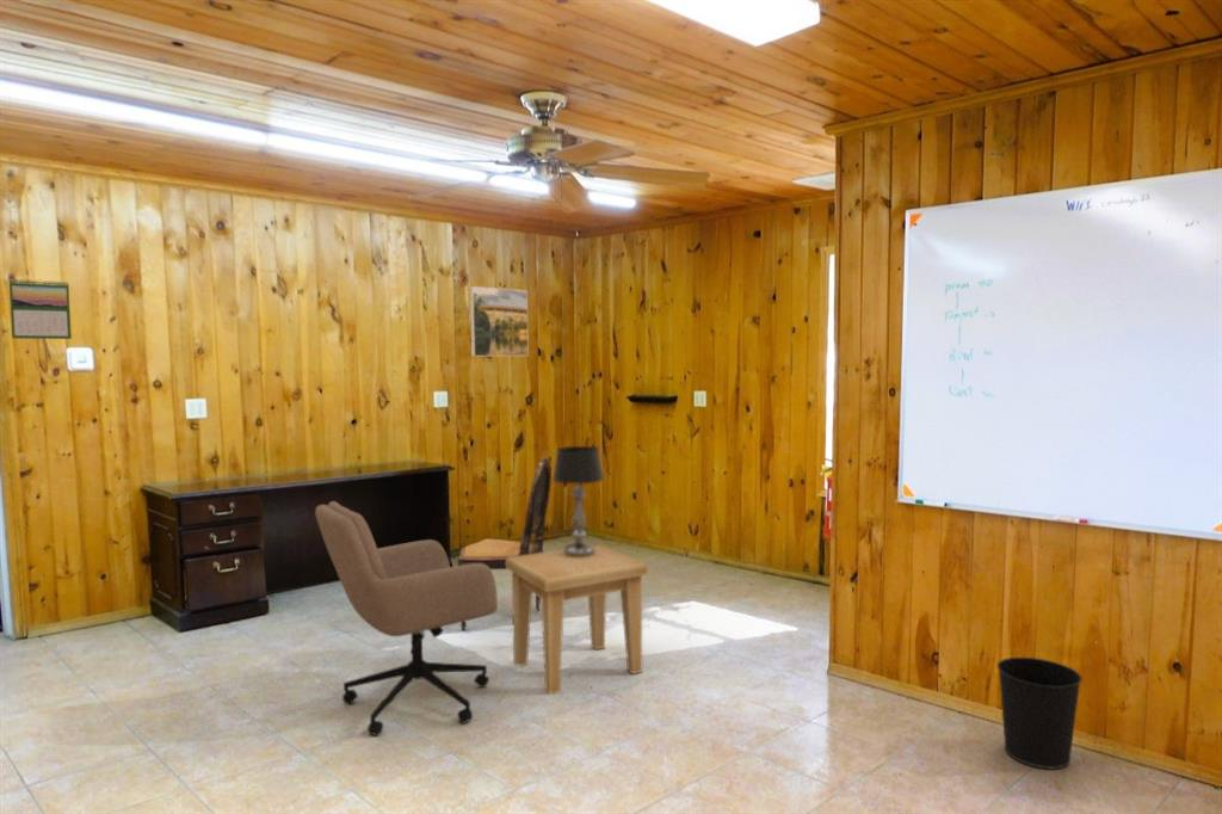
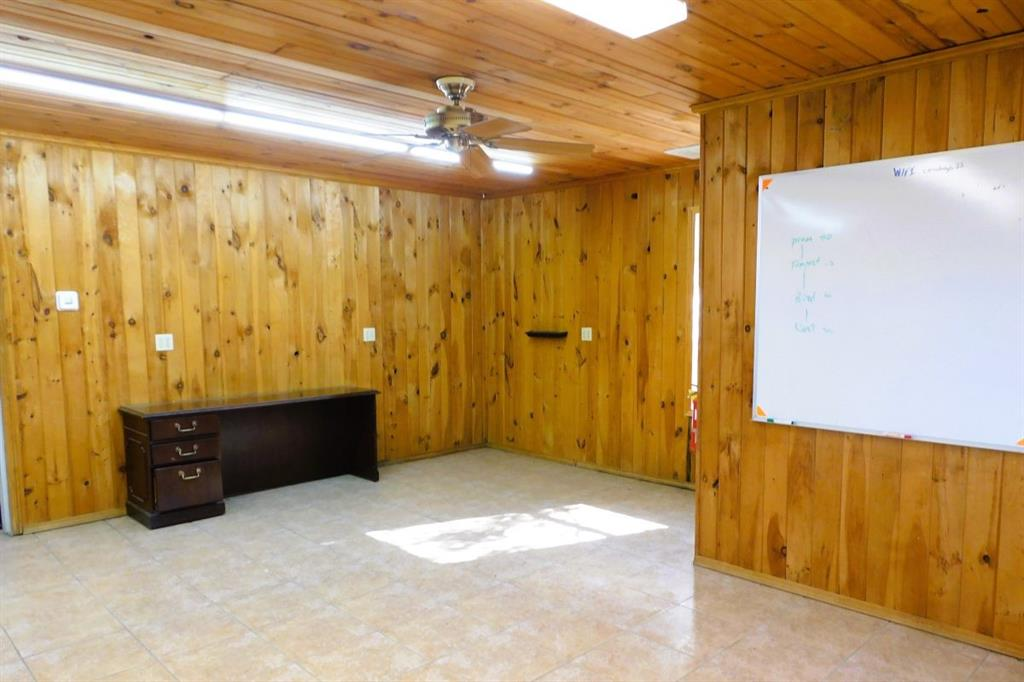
- table lamp [551,445,605,557]
- calendar [8,278,73,340]
- office chair [314,500,499,736]
- dining chair [456,456,553,631]
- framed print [469,285,530,357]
- wastebasket [996,656,1084,771]
- side table [506,544,649,696]
